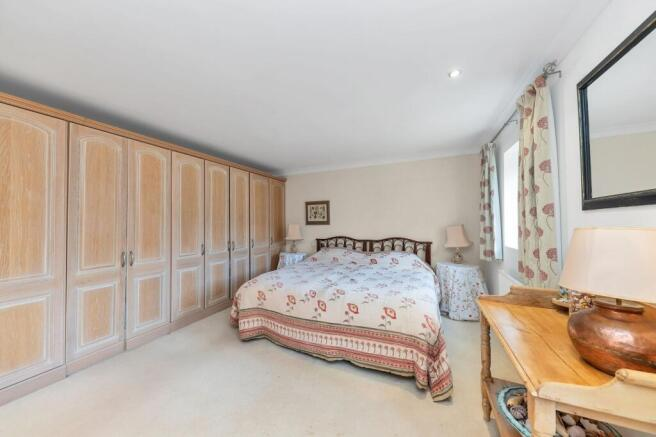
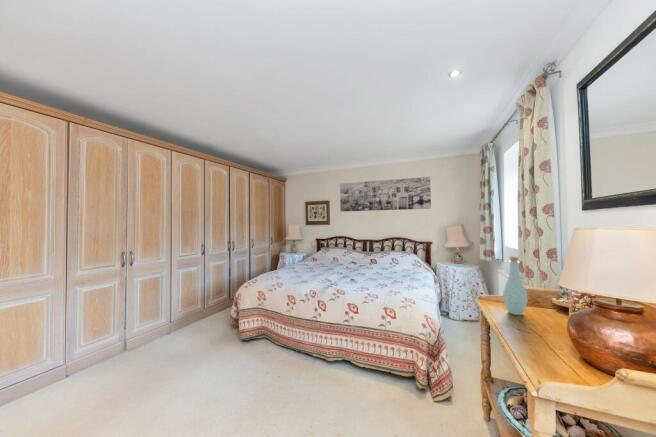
+ bottle [502,255,529,316]
+ wall art [339,176,432,213]
